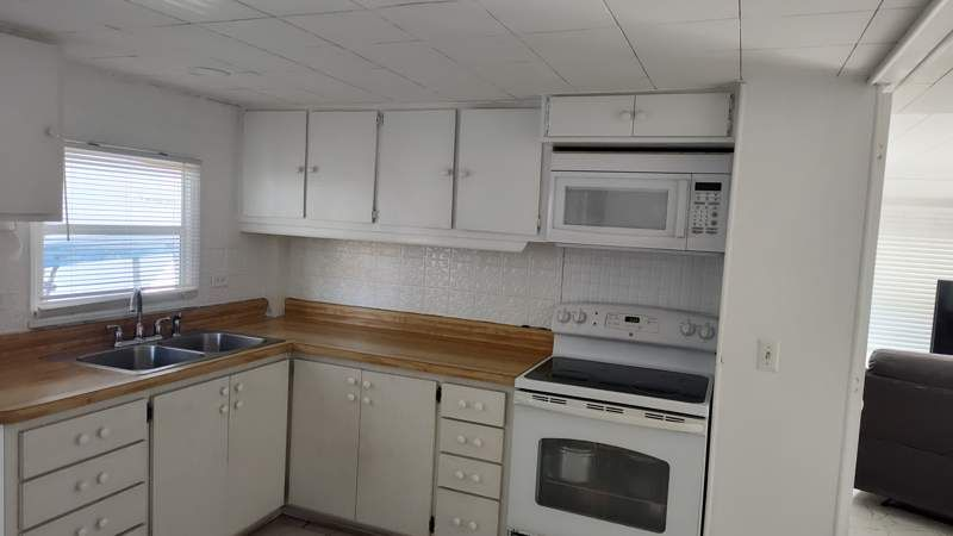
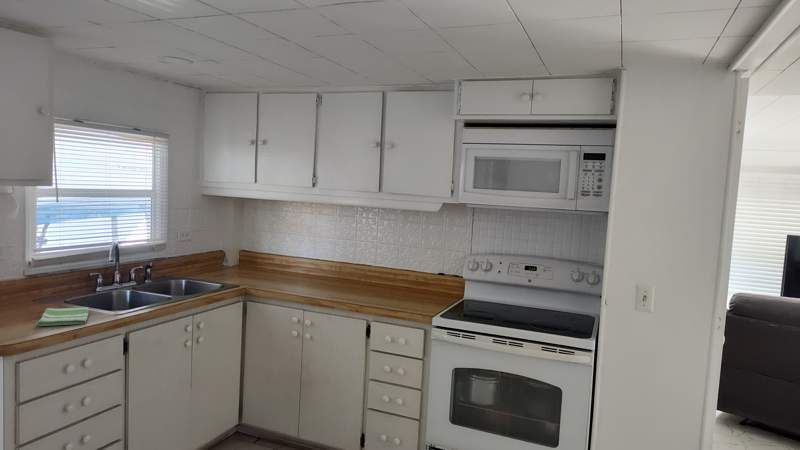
+ dish towel [35,306,90,327]
